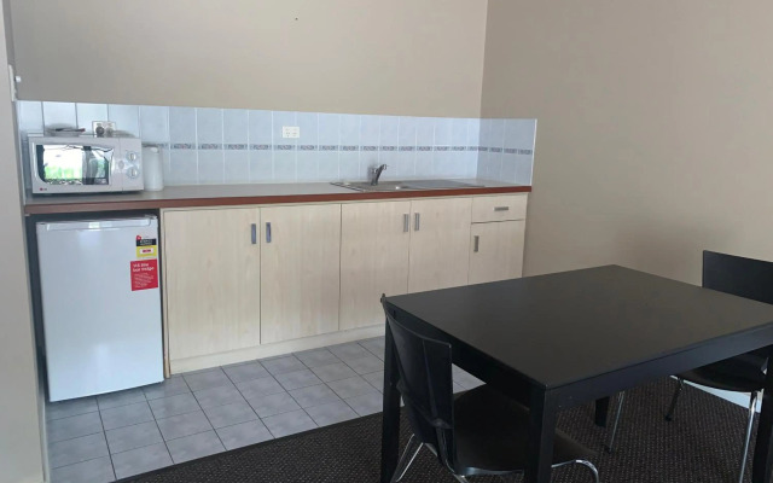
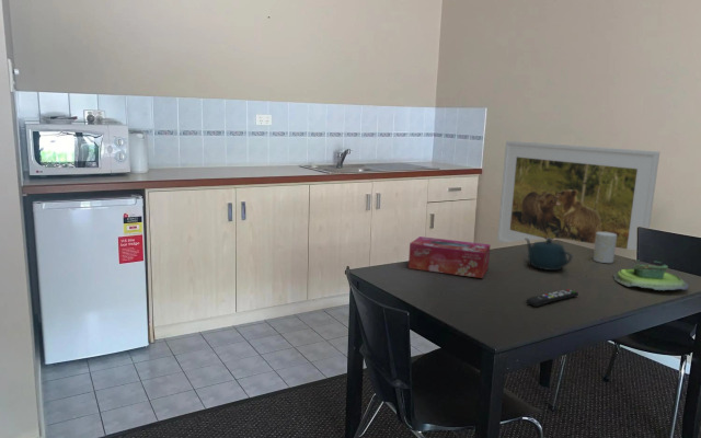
+ plant pot [612,260,690,291]
+ cup [593,232,617,264]
+ teapot [525,238,573,272]
+ tissue box [407,235,492,279]
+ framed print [496,140,660,252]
+ remote control [525,288,579,308]
